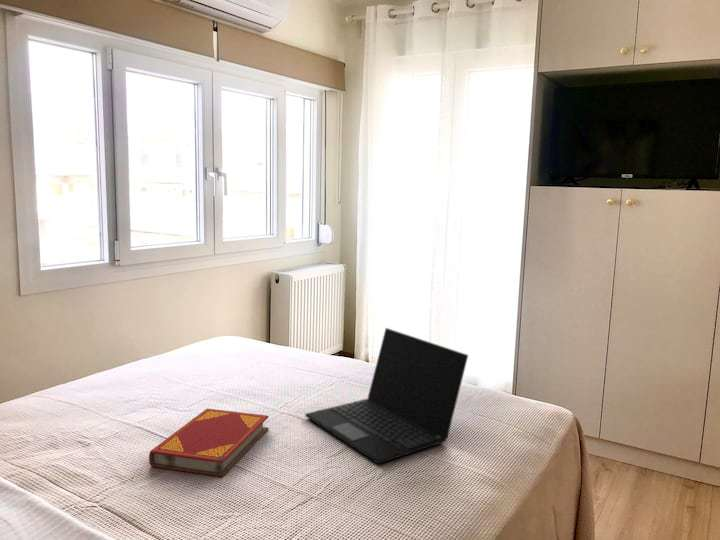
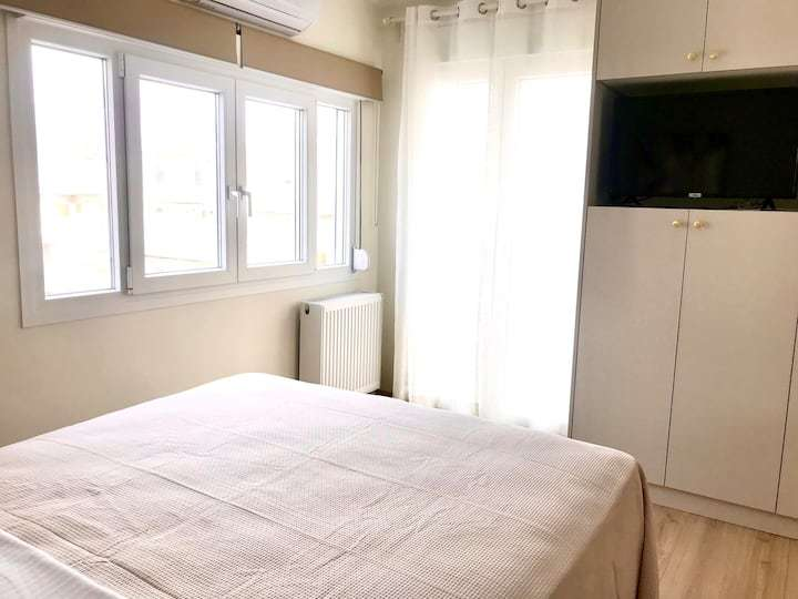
- laptop [304,327,469,465]
- hardback book [148,408,270,478]
